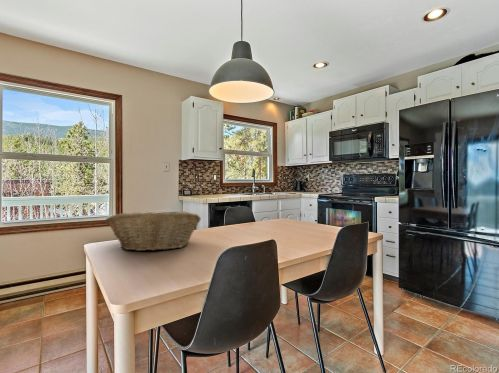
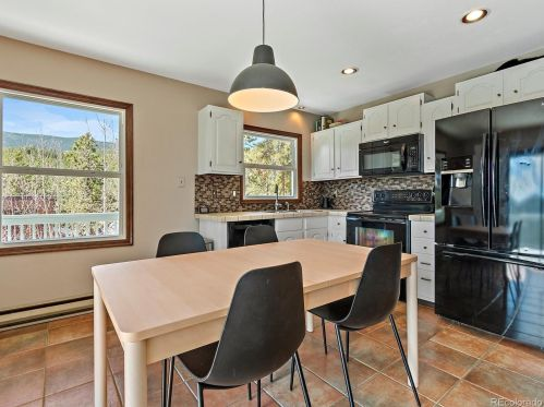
- fruit basket [104,211,202,252]
